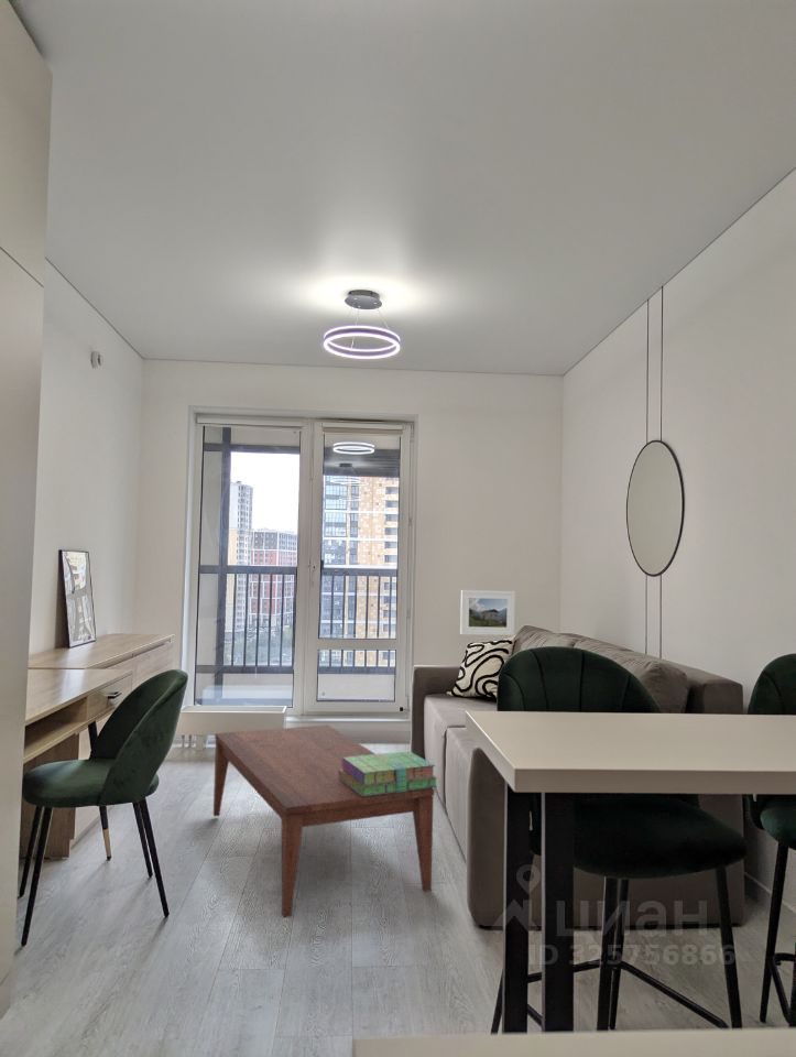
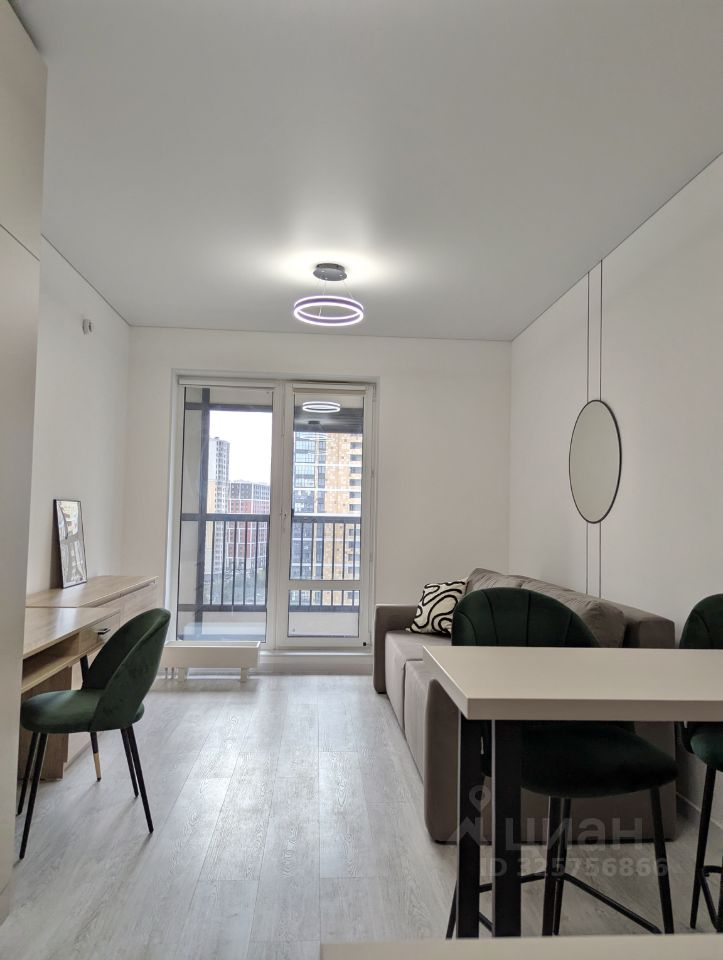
- coffee table [212,723,435,918]
- stack of books [338,750,439,796]
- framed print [459,589,516,636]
